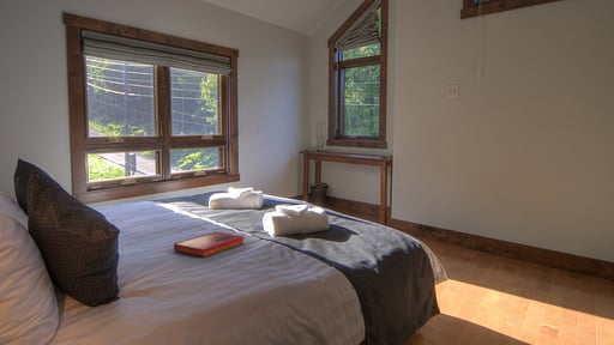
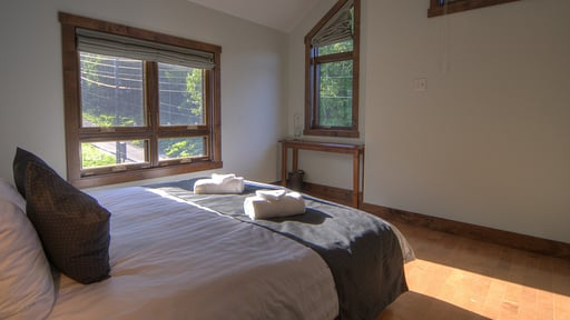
- hardback book [173,230,246,259]
